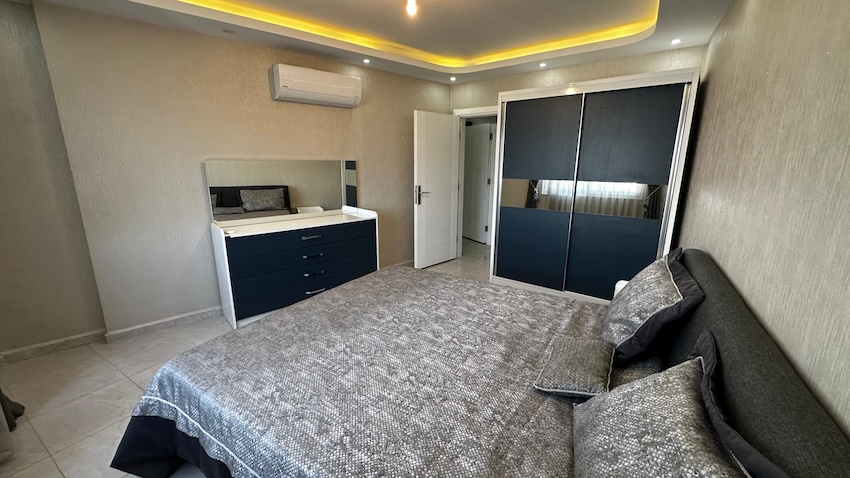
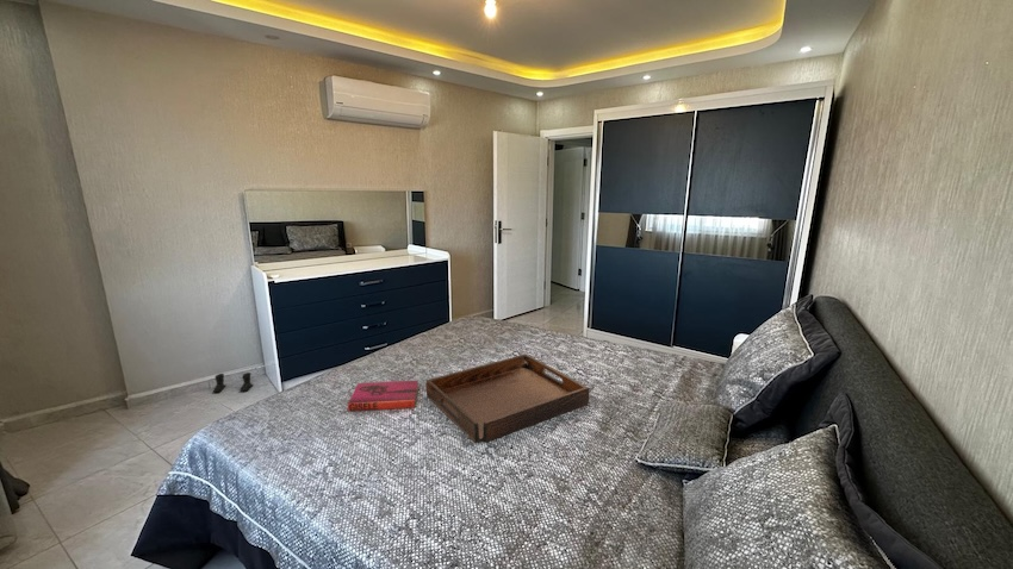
+ serving tray [424,354,591,444]
+ hardback book [347,380,420,412]
+ boots [211,371,255,394]
